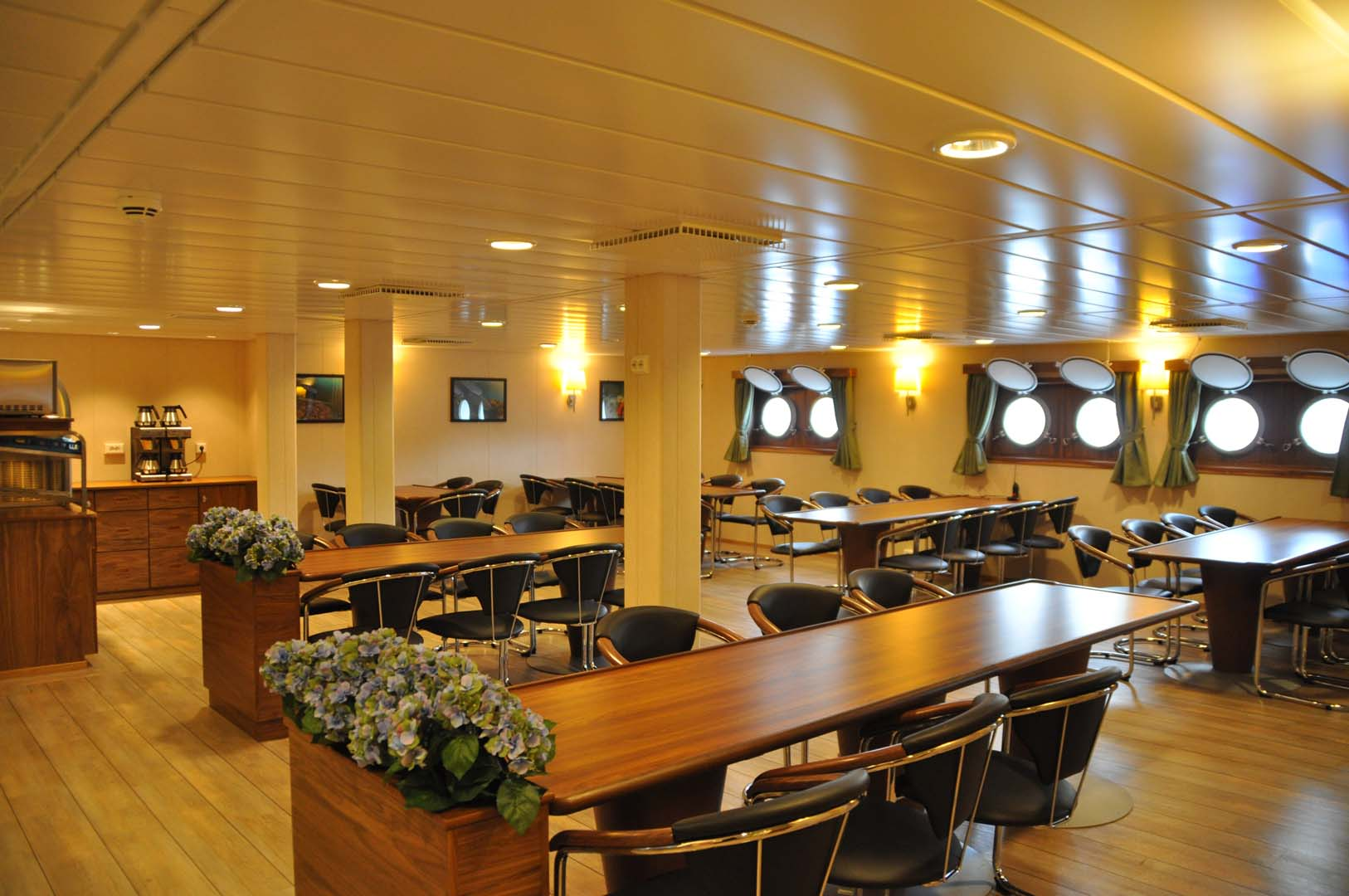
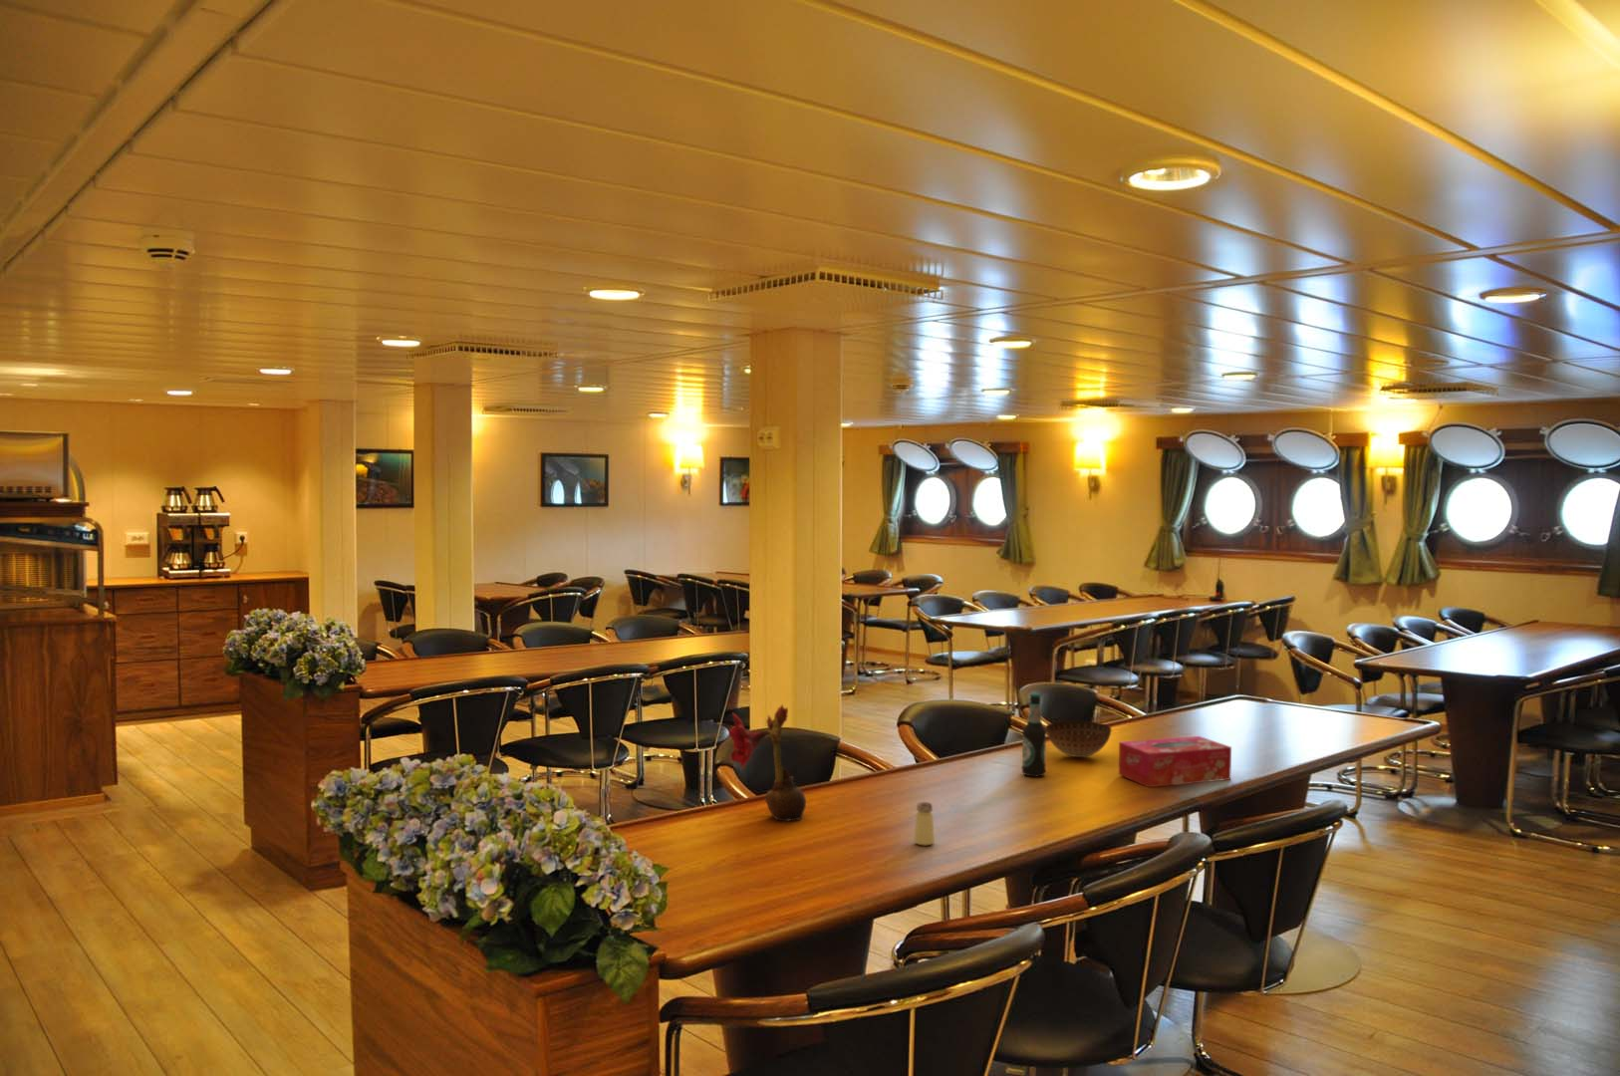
+ flower [728,705,807,821]
+ bowl [1044,719,1113,758]
+ bottle [1021,693,1047,778]
+ tissue box [1118,735,1232,788]
+ saltshaker [913,801,935,847]
